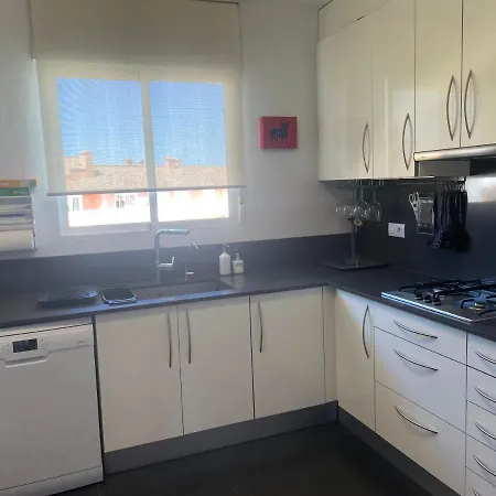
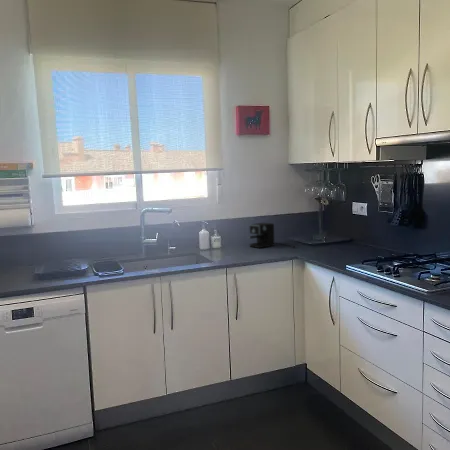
+ coffee maker [247,222,296,249]
